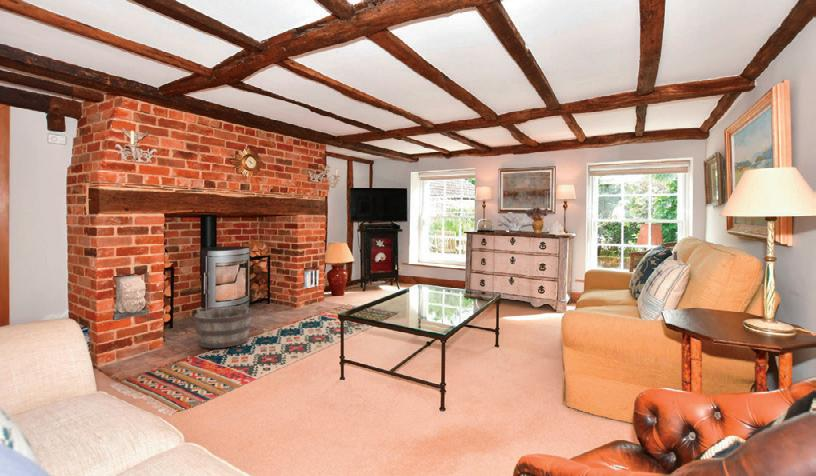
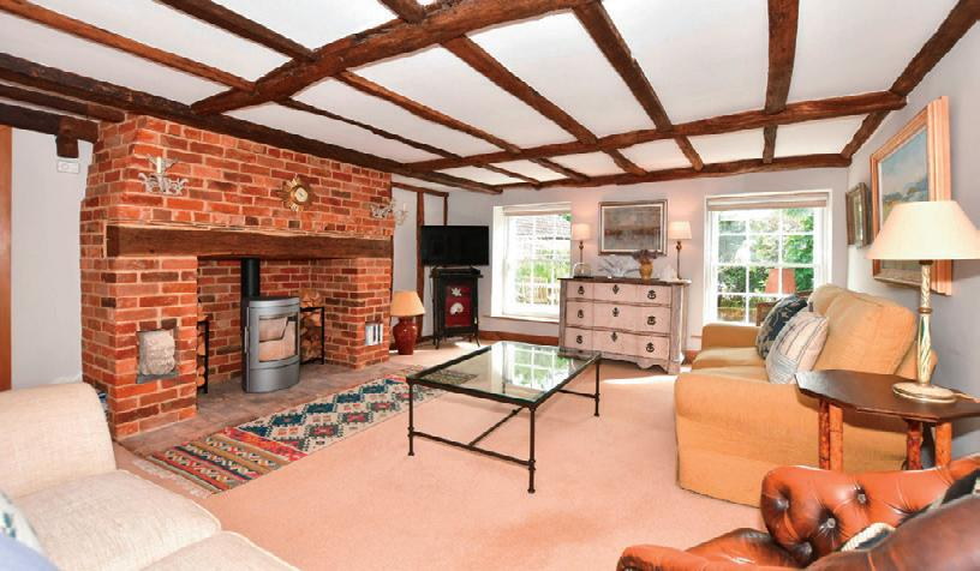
- bucket [193,305,257,349]
